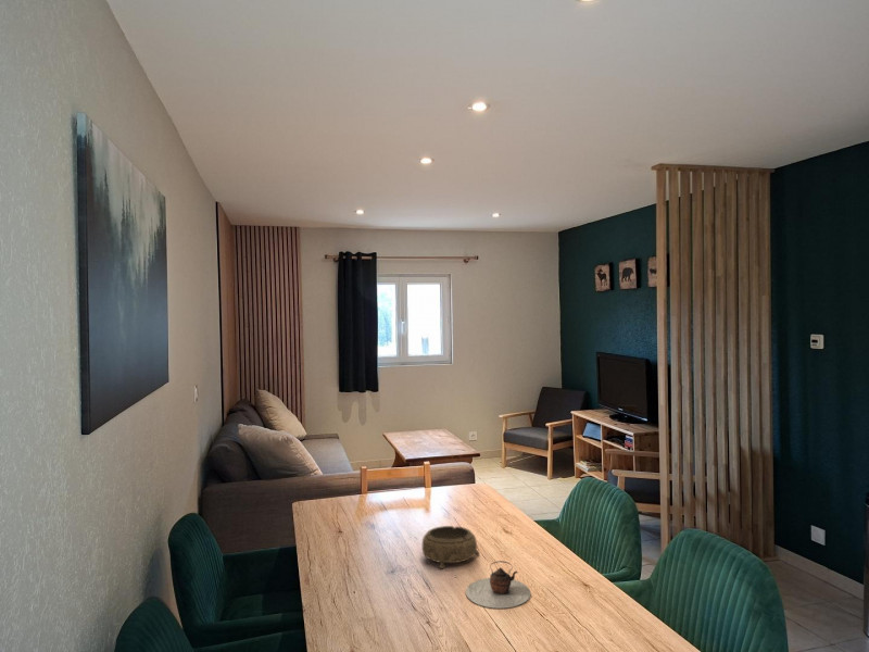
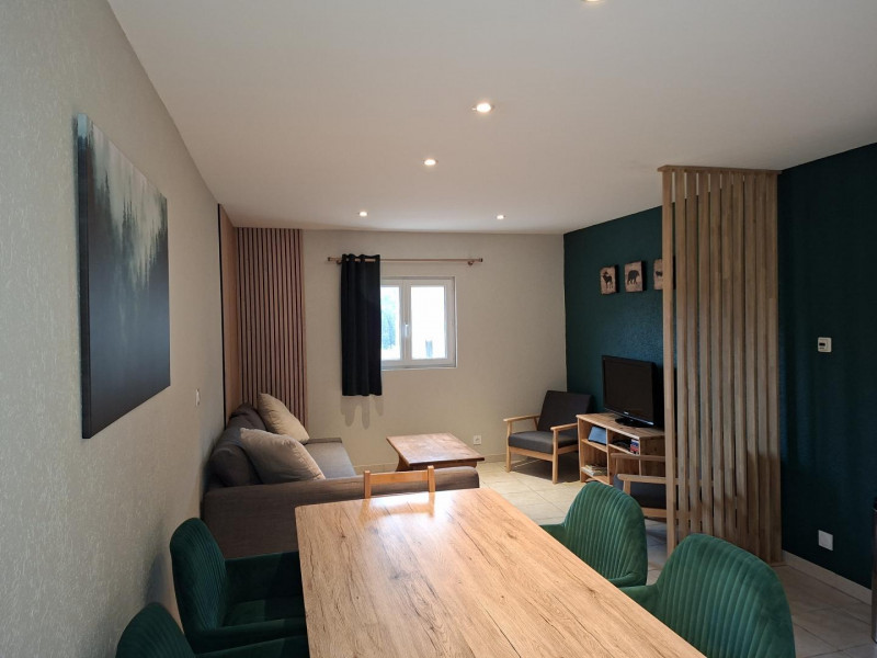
- decorative bowl [421,525,480,570]
- teapot [465,560,531,610]
